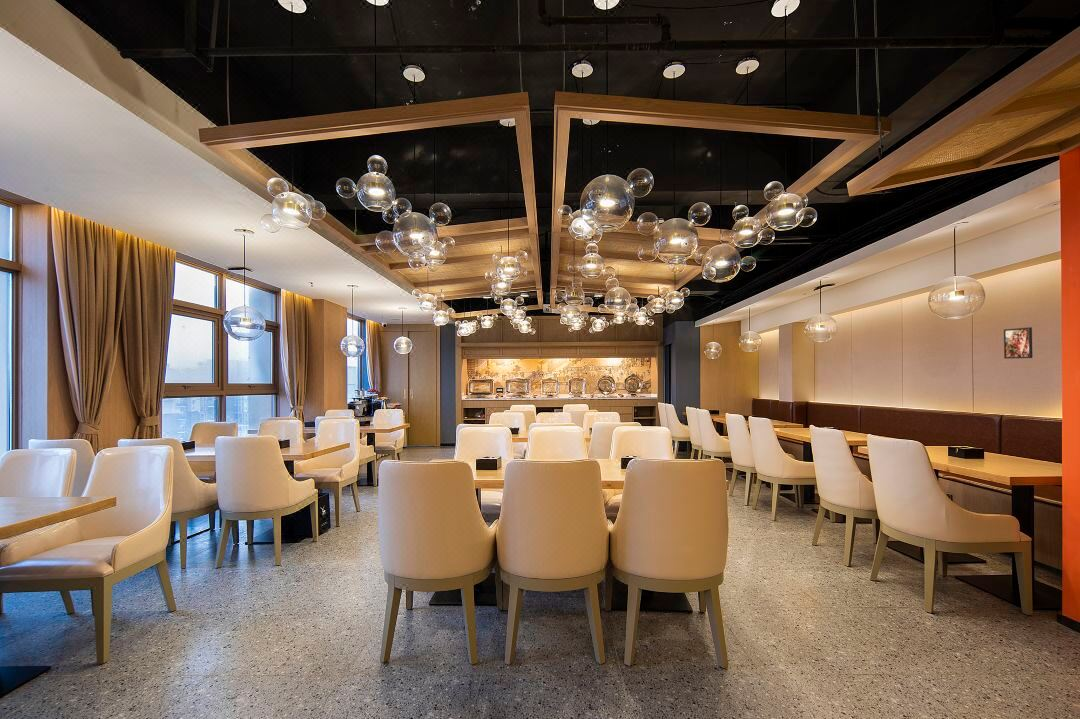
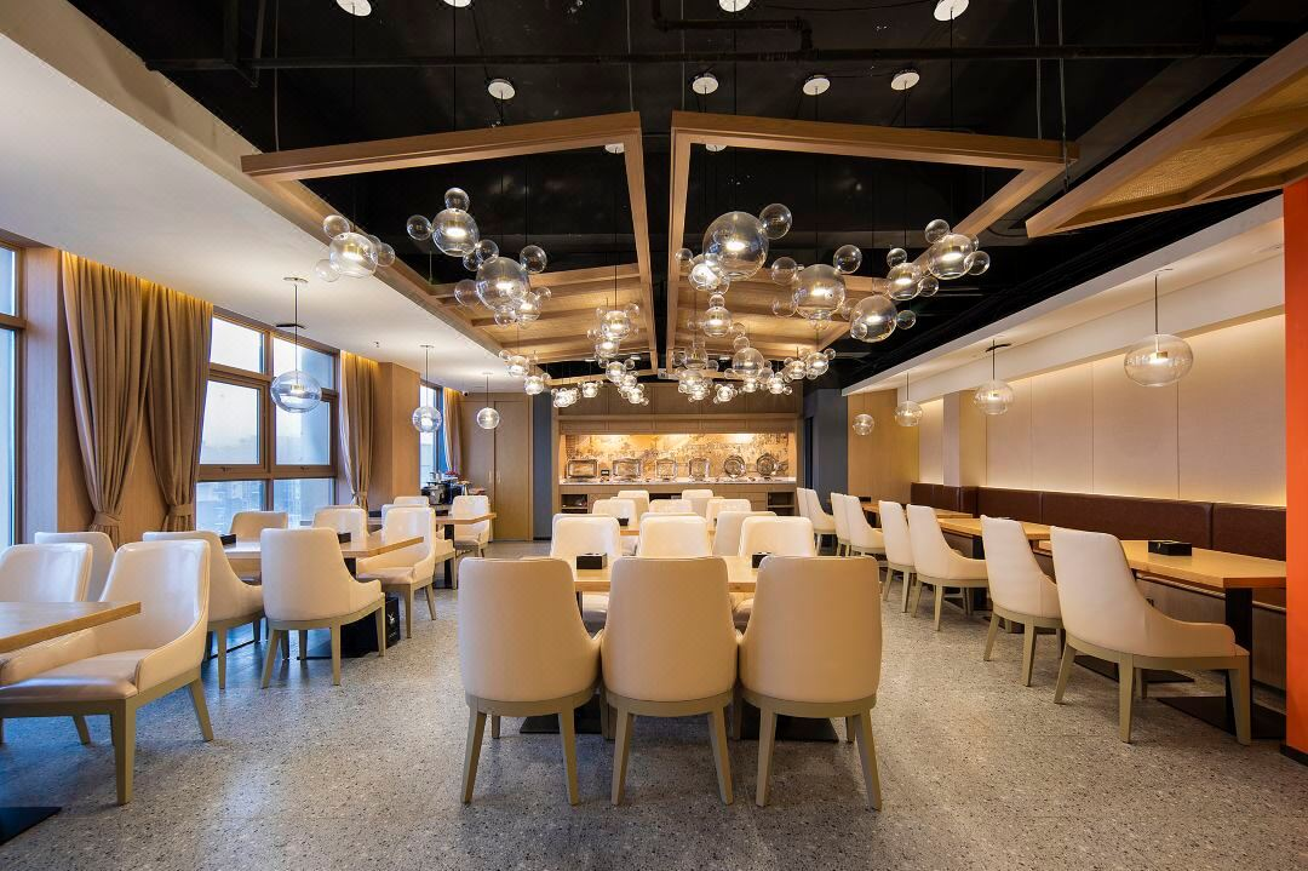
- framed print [1003,326,1033,360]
